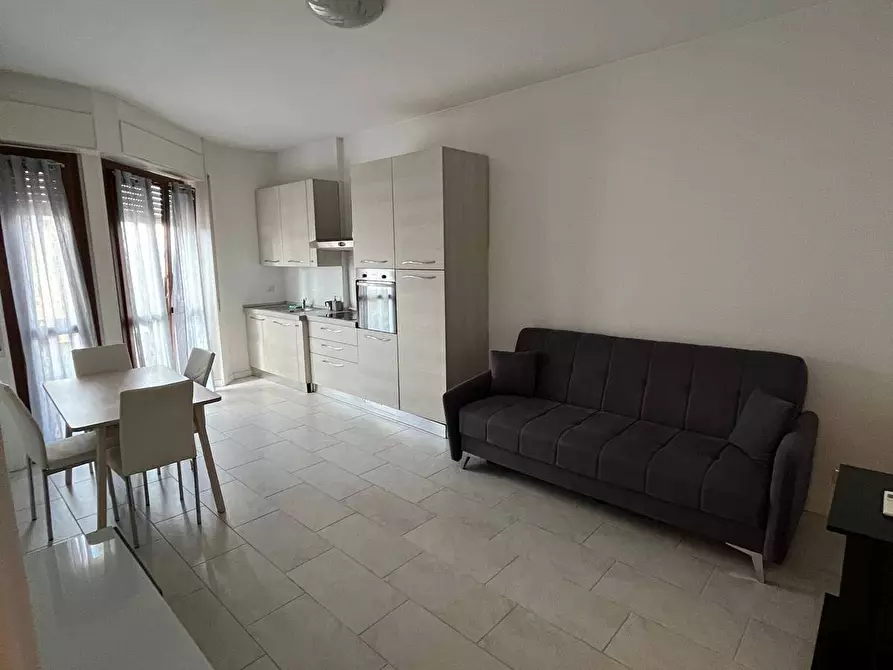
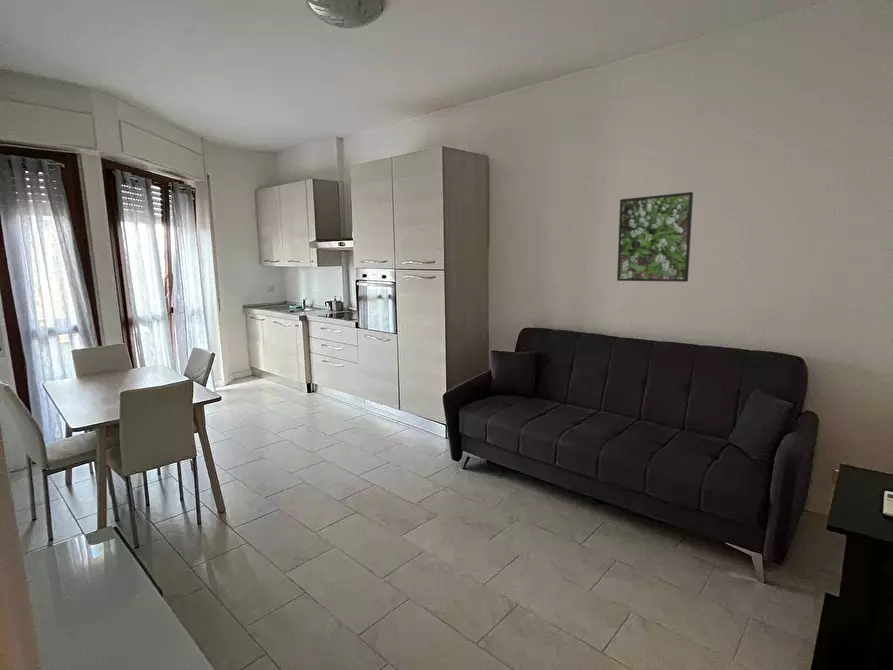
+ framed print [616,191,694,283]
